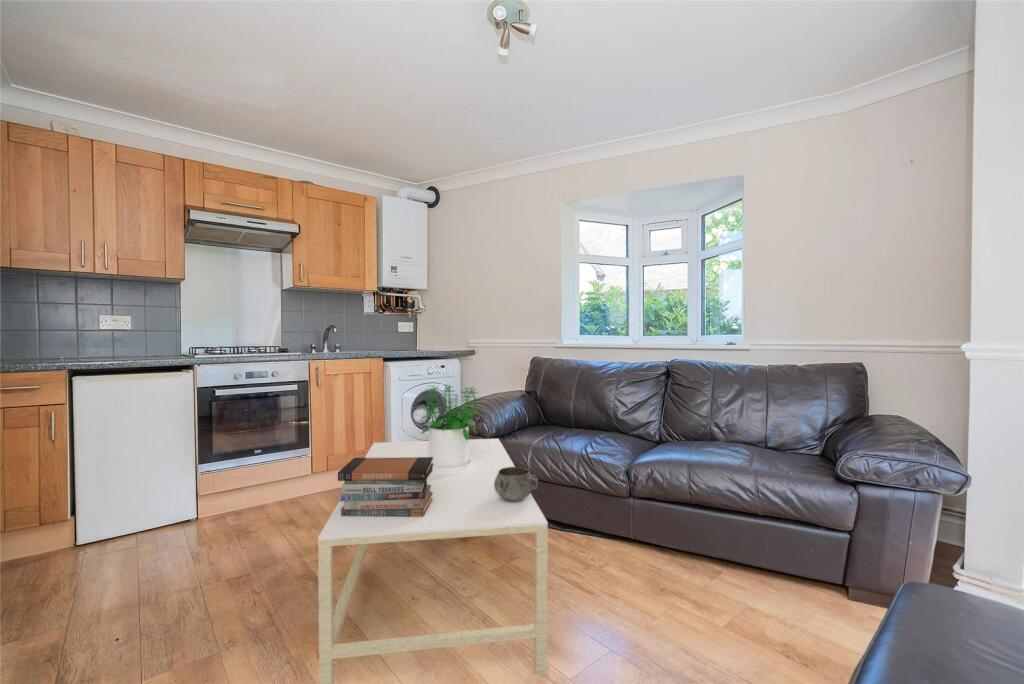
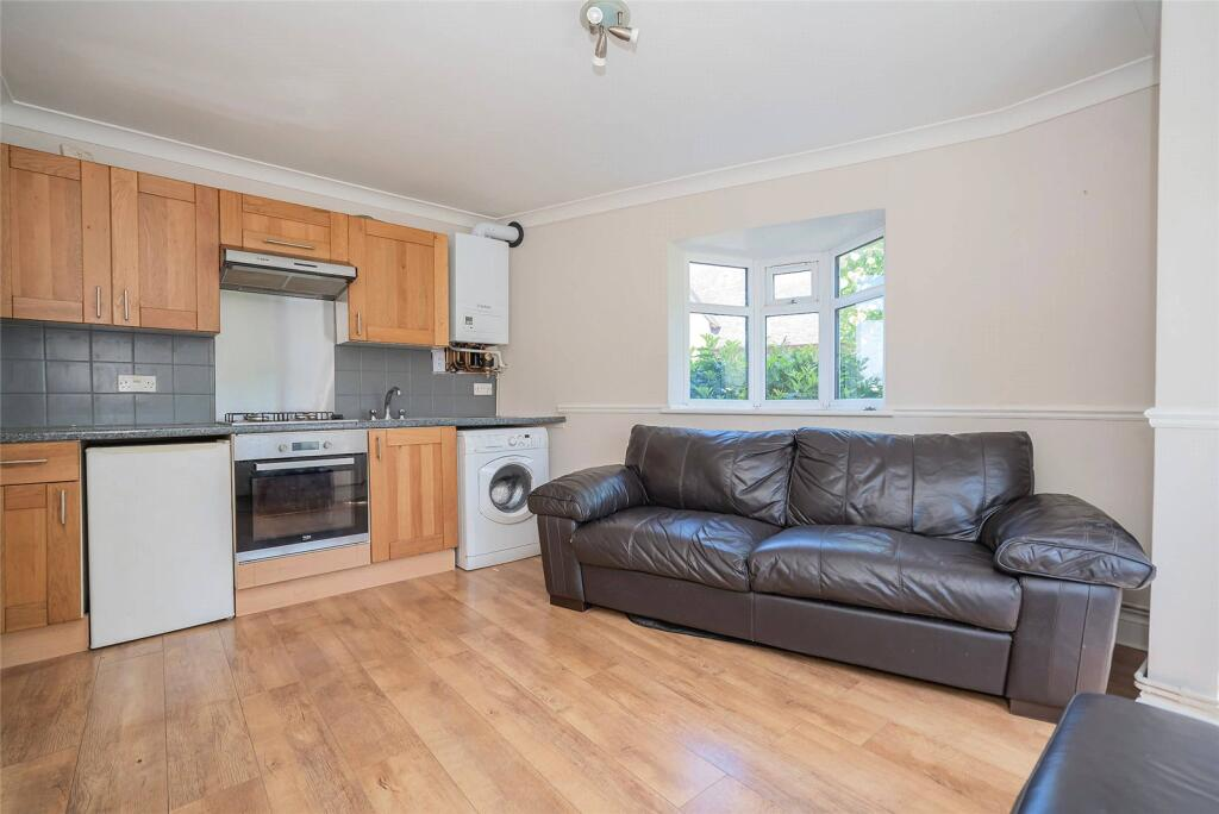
- coffee table [317,438,549,684]
- potted plant [420,383,485,474]
- book stack [337,457,433,517]
- decorative bowl [494,466,539,501]
